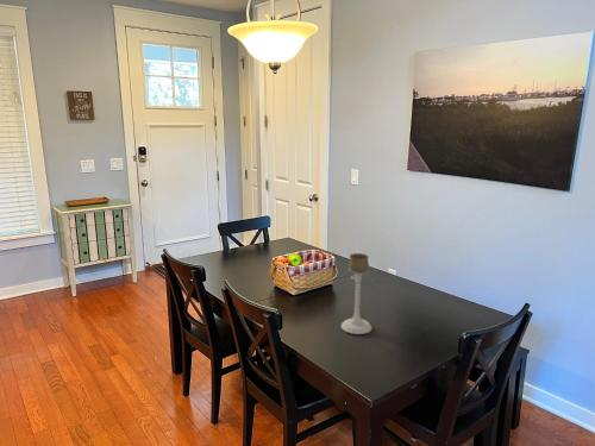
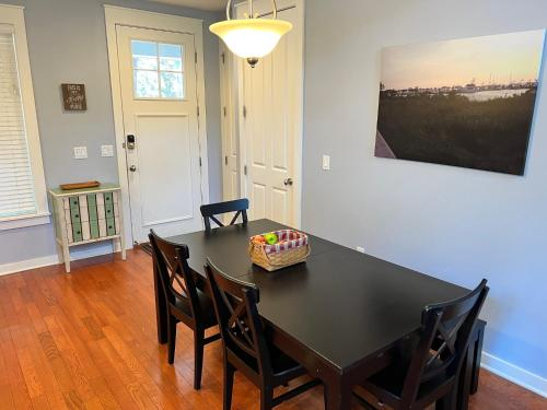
- candle holder [340,252,374,335]
